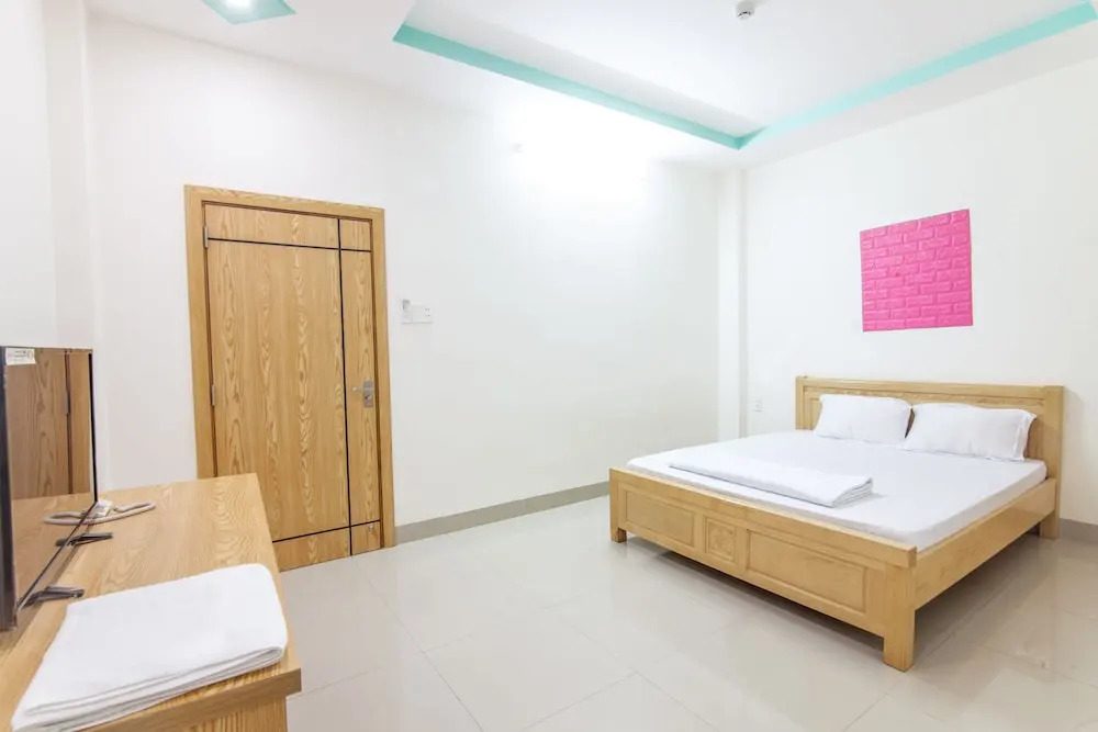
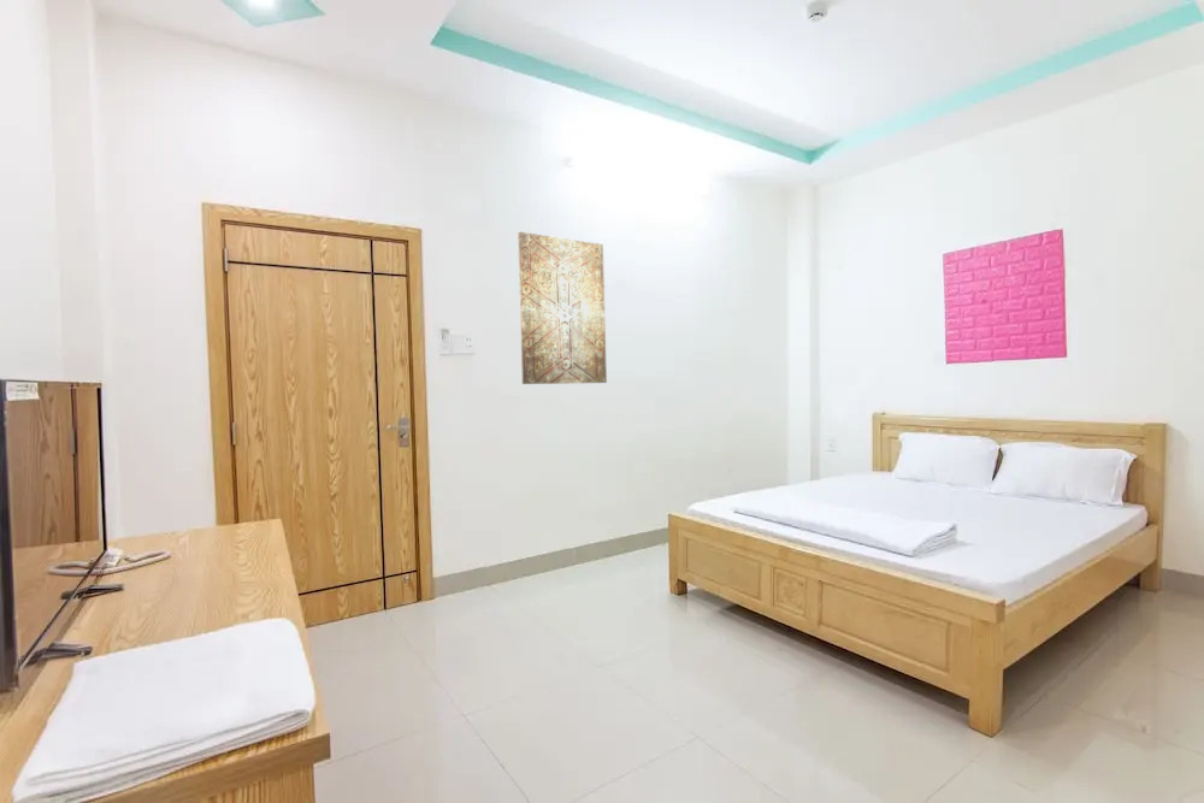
+ wall art [517,231,608,385]
